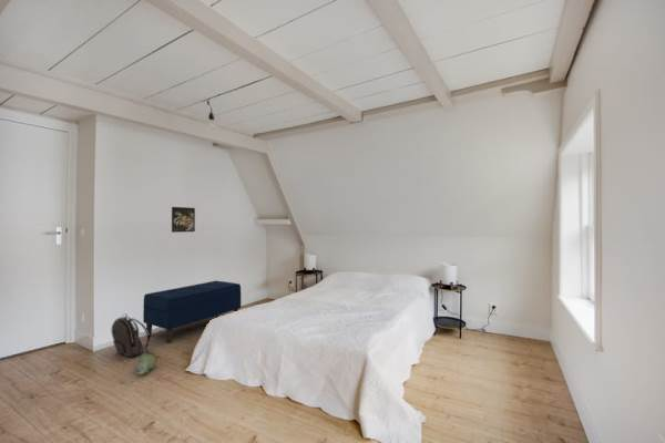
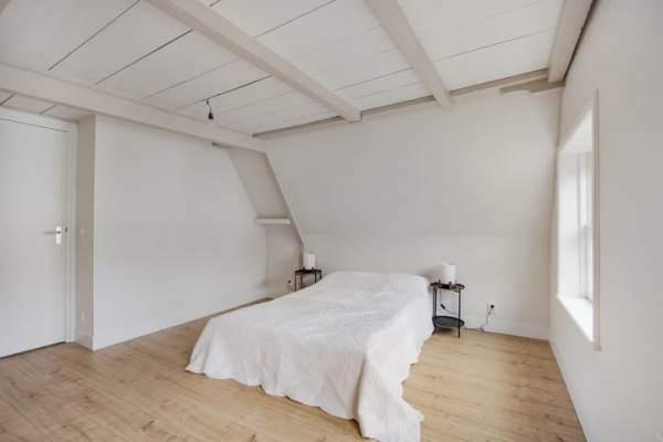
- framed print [171,206,196,234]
- backpack [111,312,151,359]
- bench [142,280,242,344]
- plush toy [134,352,163,377]
